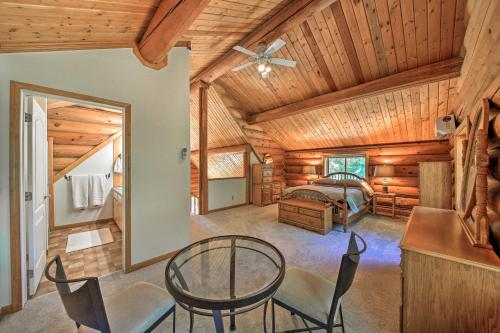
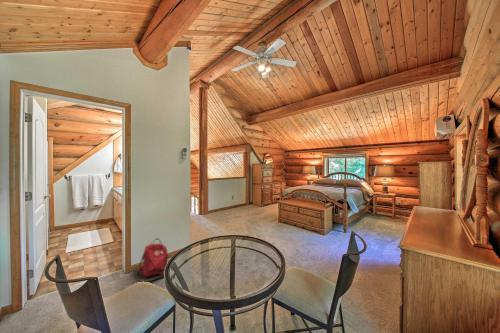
+ backpack [130,237,169,283]
